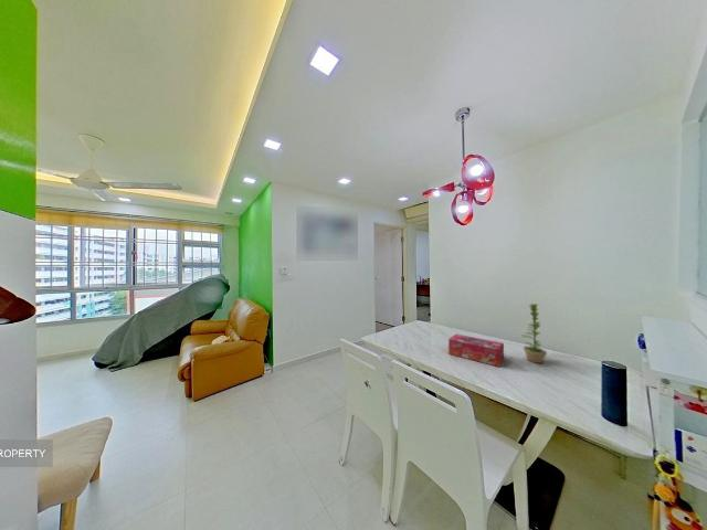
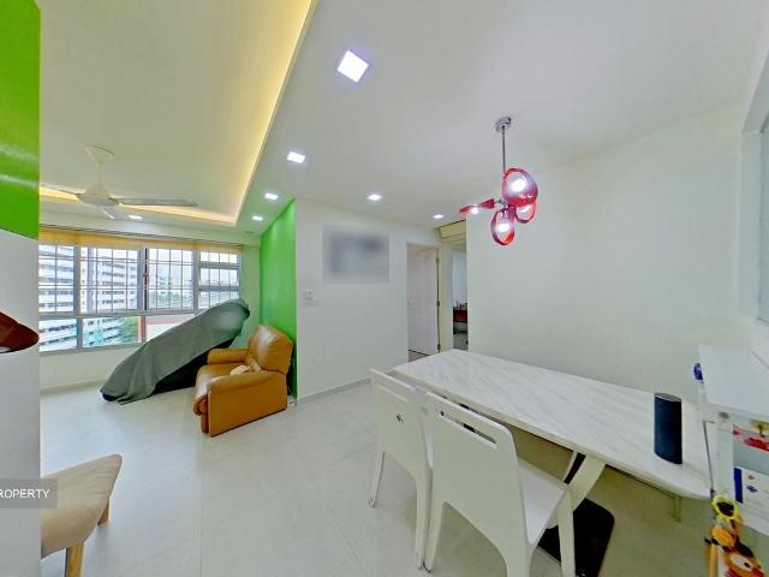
- tissue box [447,333,505,368]
- plant [520,303,548,364]
